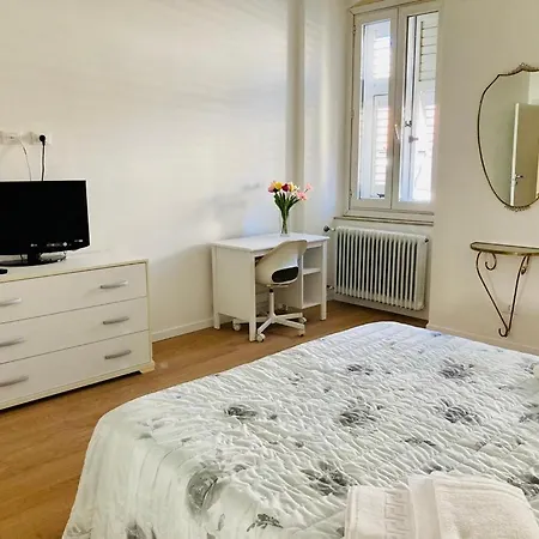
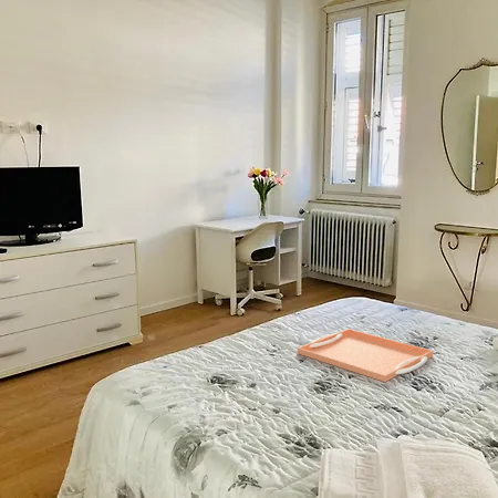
+ serving tray [297,328,434,383]
